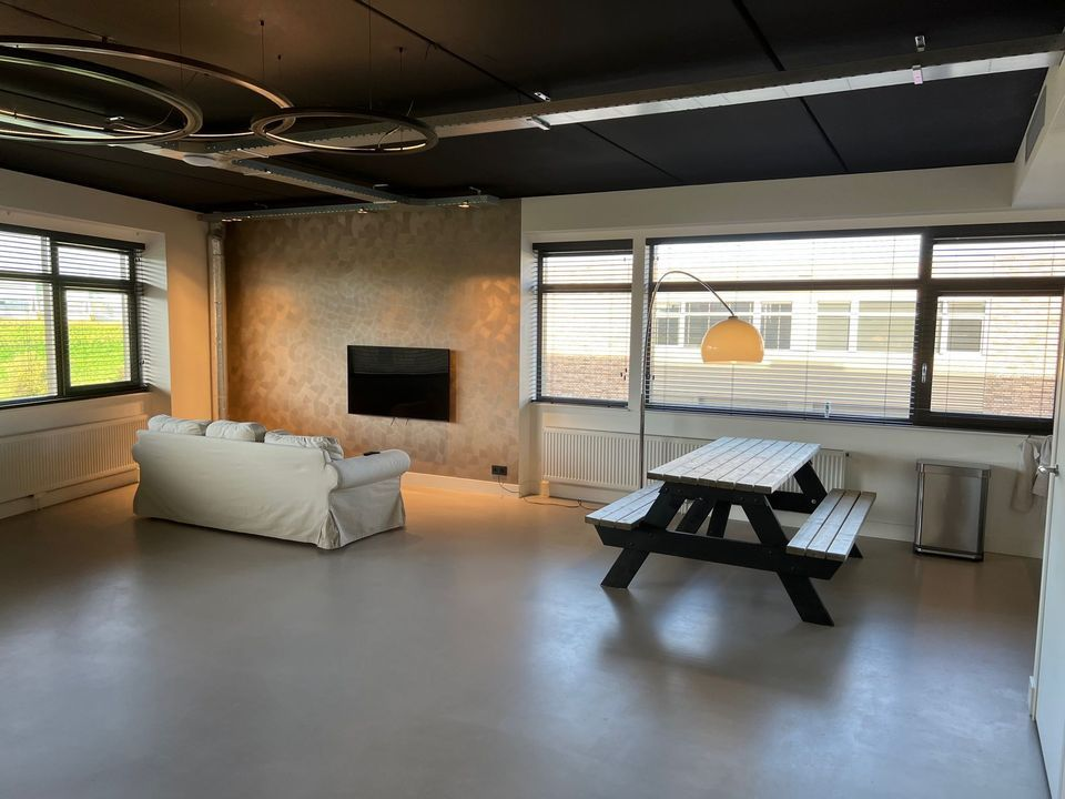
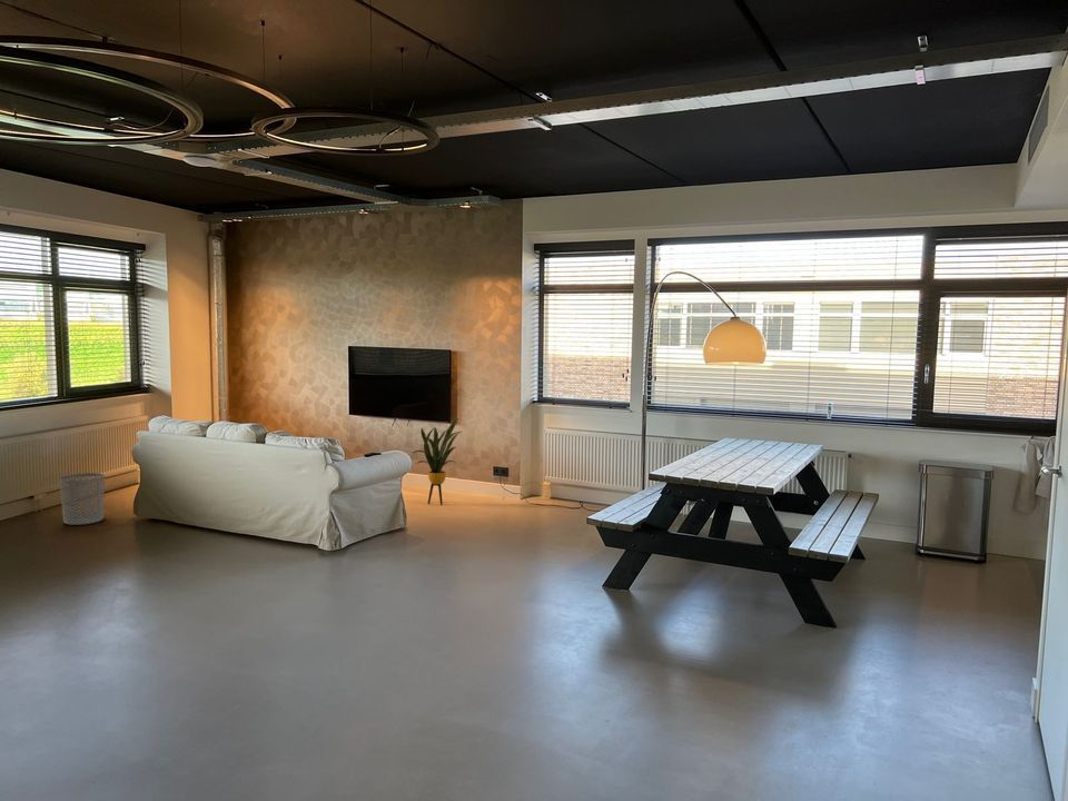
+ waste bin [59,472,106,526]
+ house plant [411,417,462,506]
